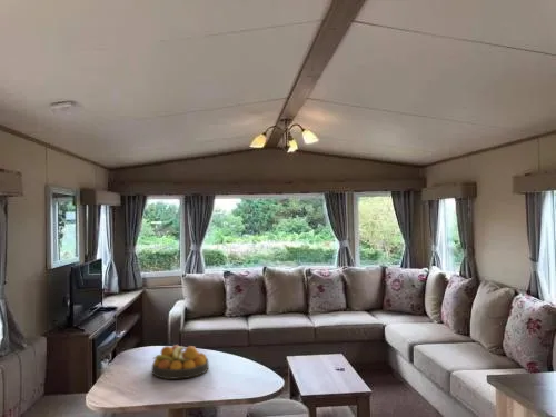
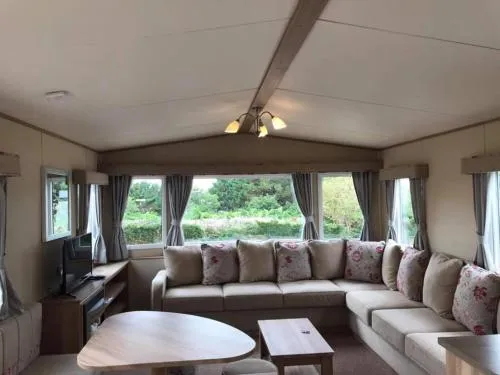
- fruit bowl [151,344,210,380]
